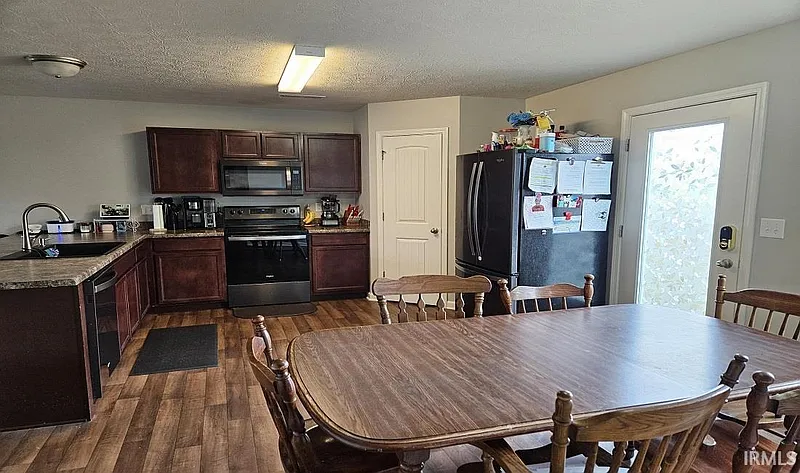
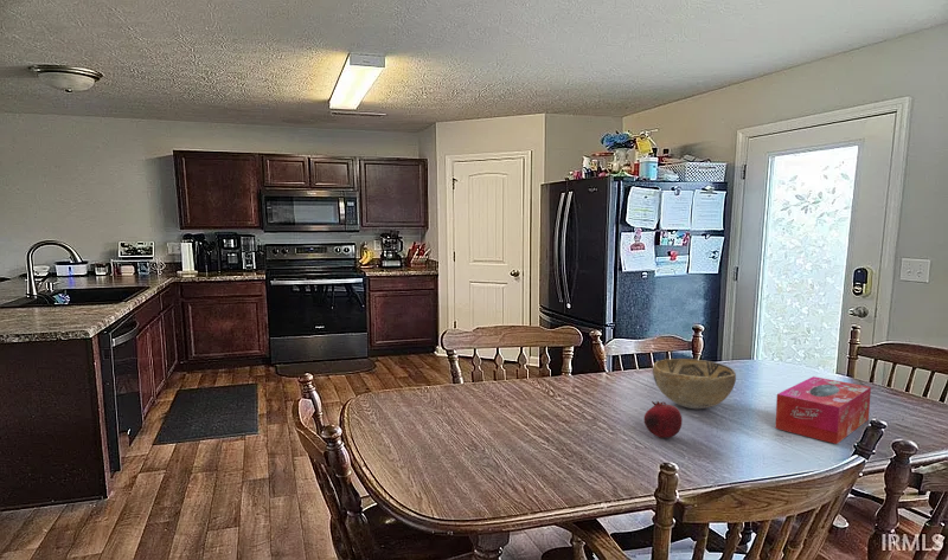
+ fruit [643,400,683,439]
+ tissue box [774,375,872,445]
+ decorative bowl [652,358,737,410]
